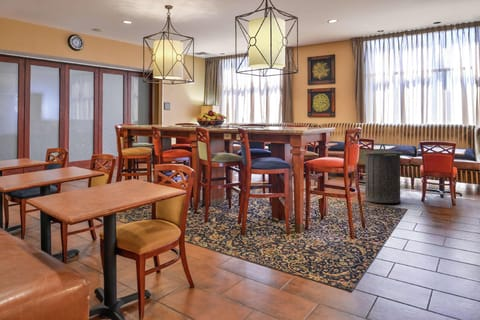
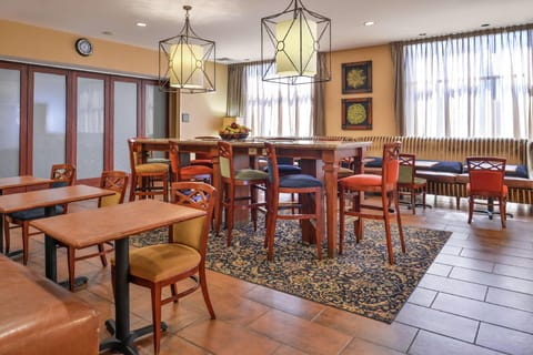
- trash can [362,143,403,204]
